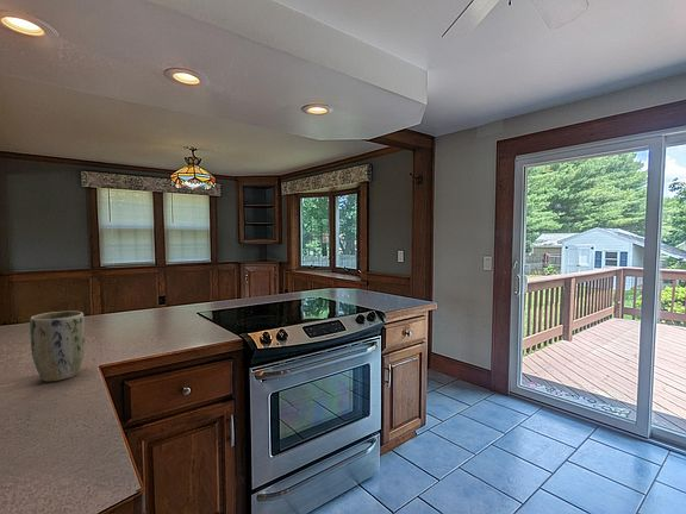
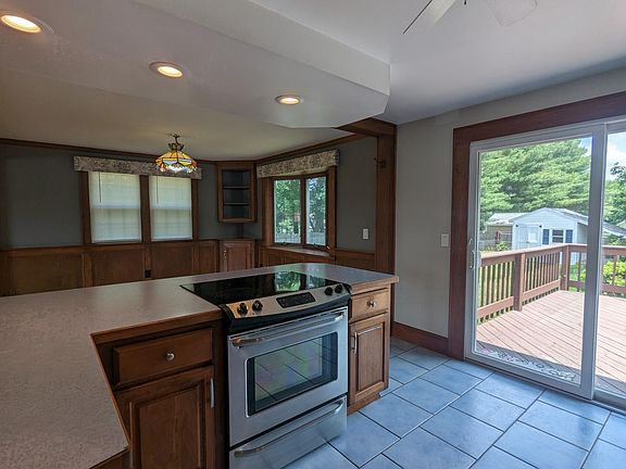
- plant pot [29,309,86,383]
